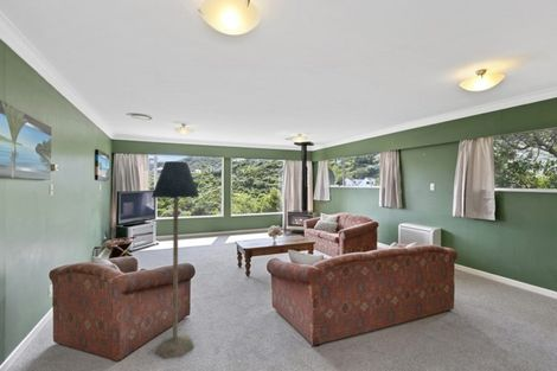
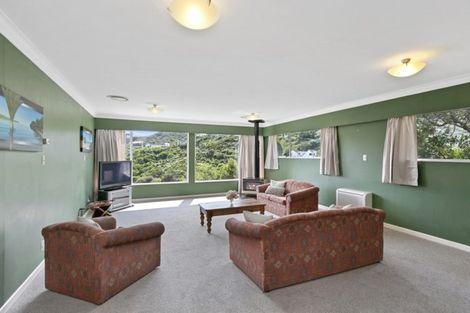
- floor lamp [151,160,200,360]
